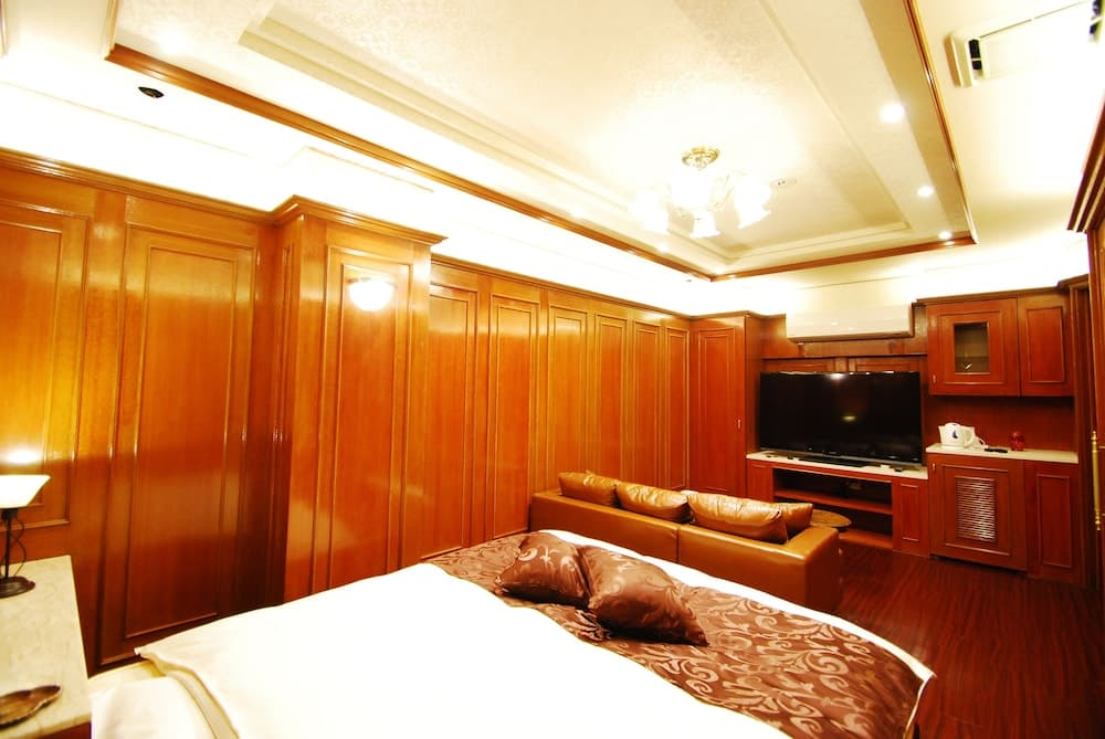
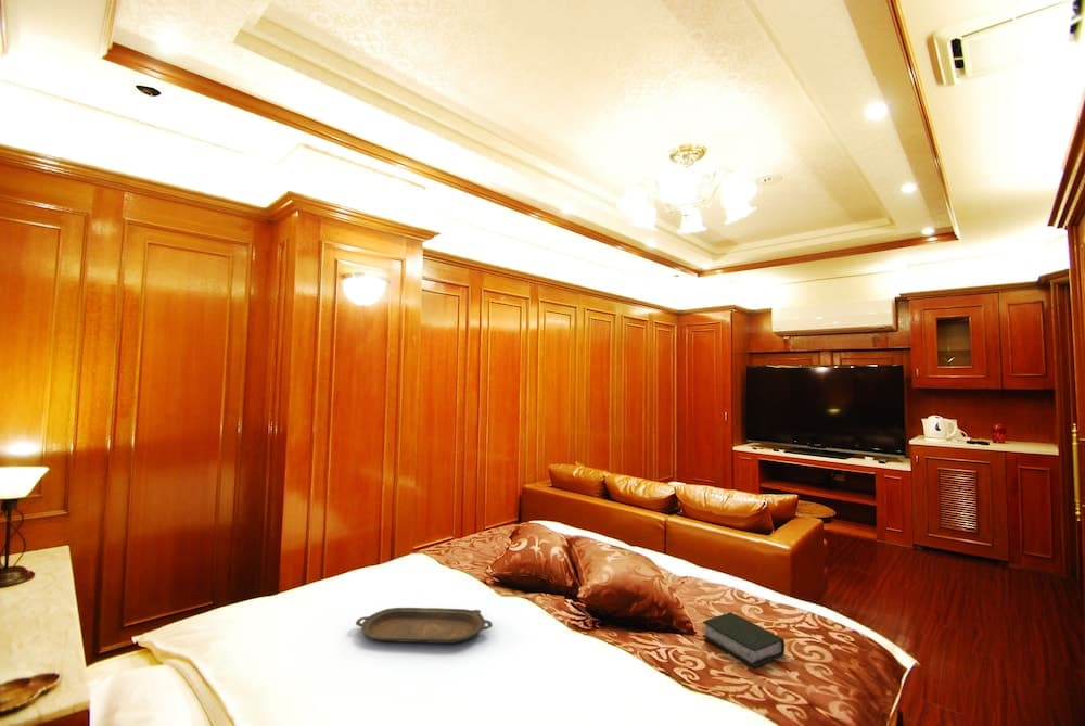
+ book [702,611,786,668]
+ serving tray [355,607,494,645]
